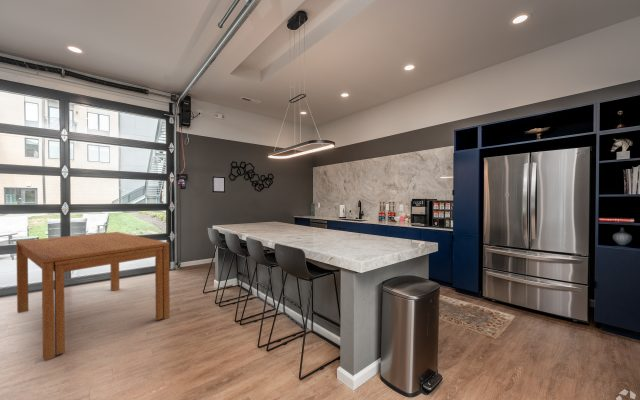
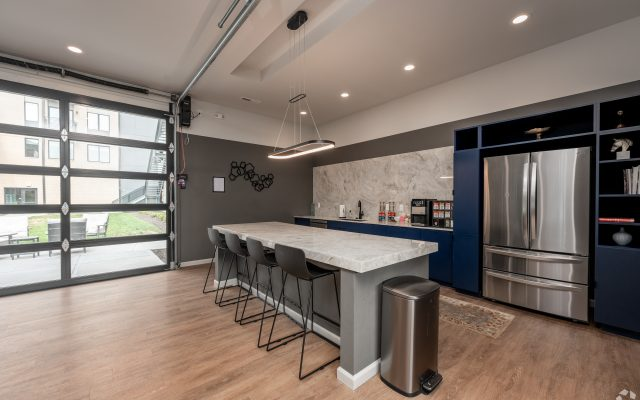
- dining table [15,231,171,362]
